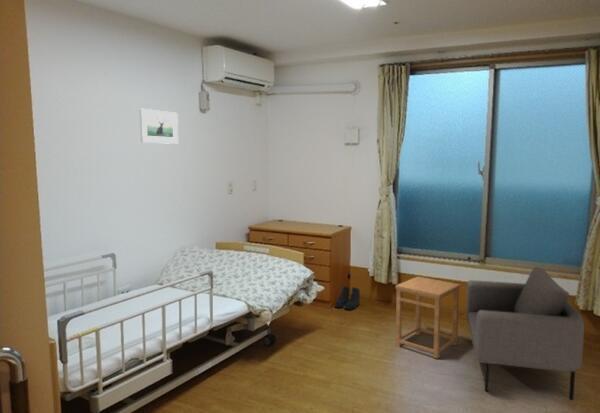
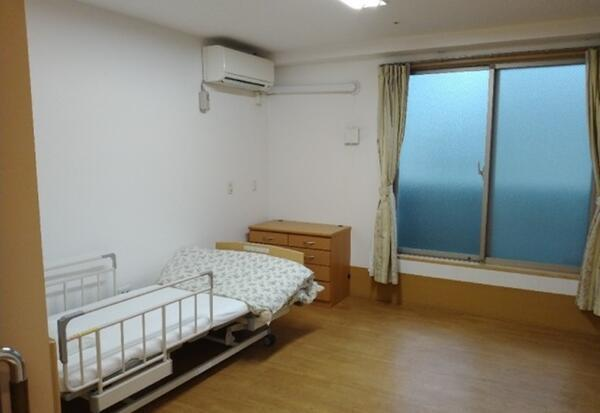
- boots [334,285,361,310]
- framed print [139,108,179,145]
- side table [395,276,461,360]
- armchair [465,266,585,401]
